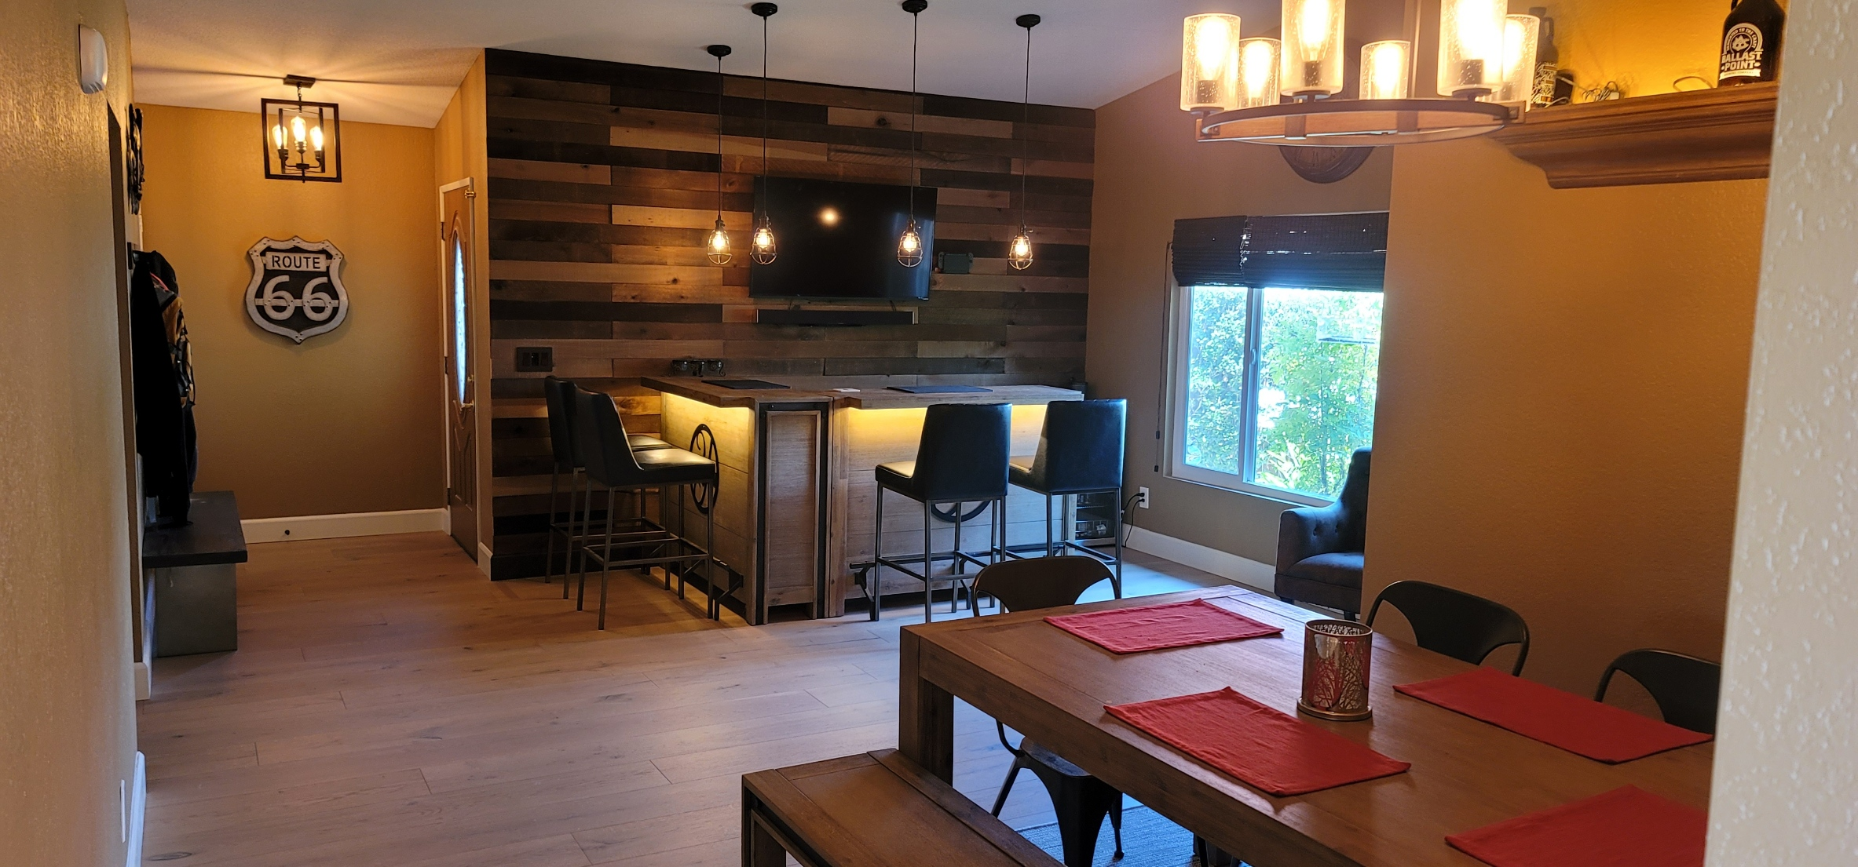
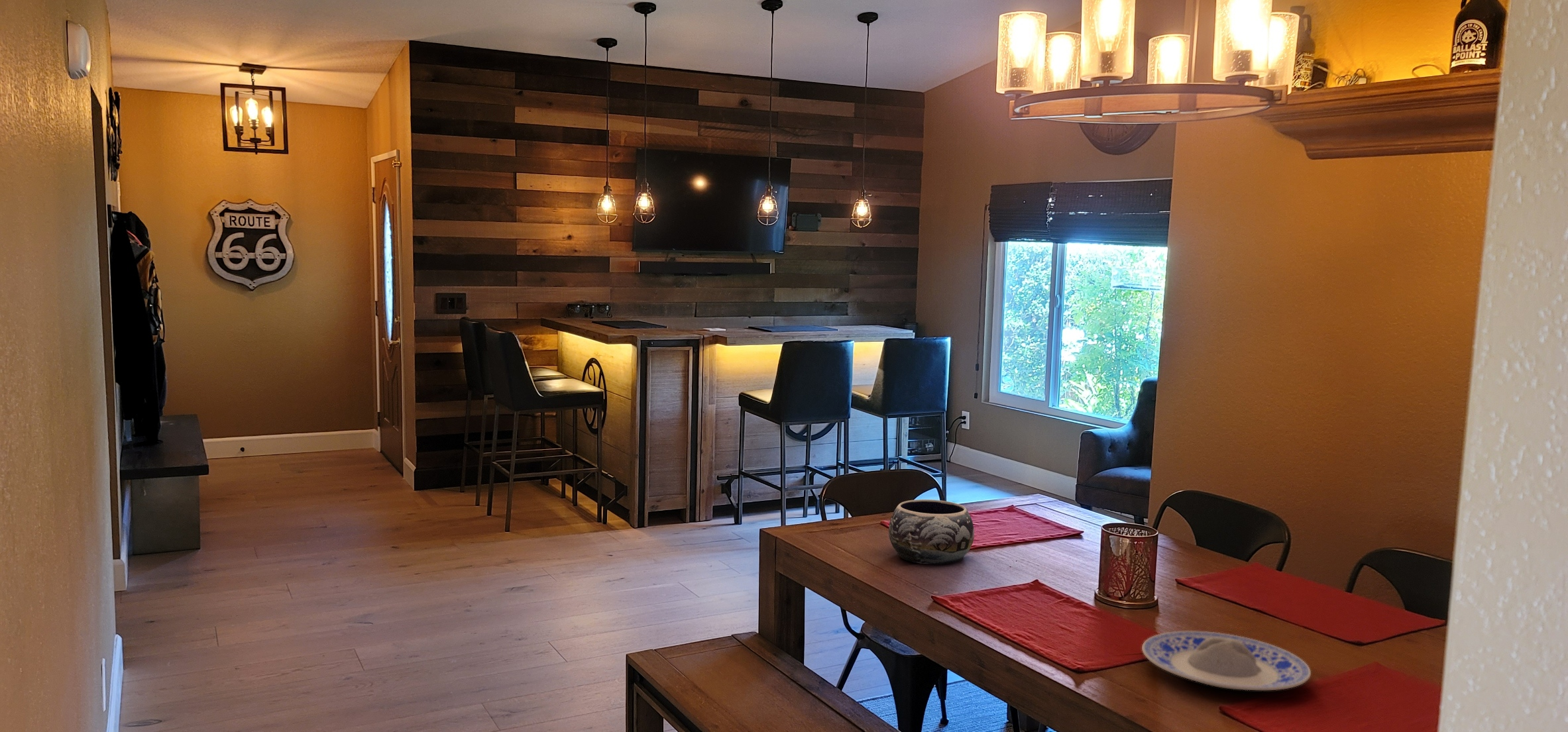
+ decorative bowl [888,499,975,565]
+ plate [1141,631,1312,691]
